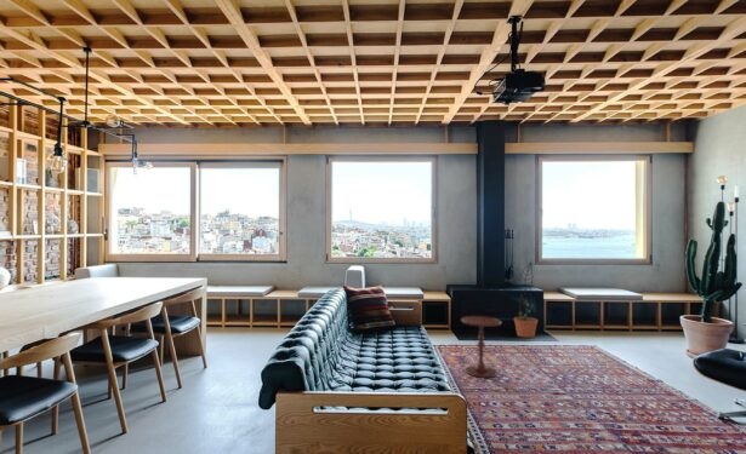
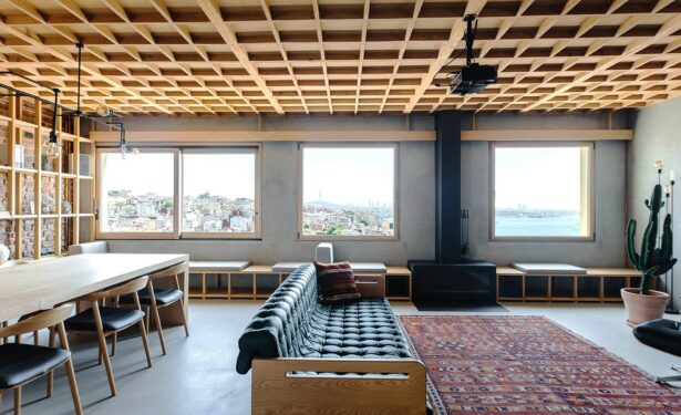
- side table [460,315,502,379]
- decorative plant [513,262,539,339]
